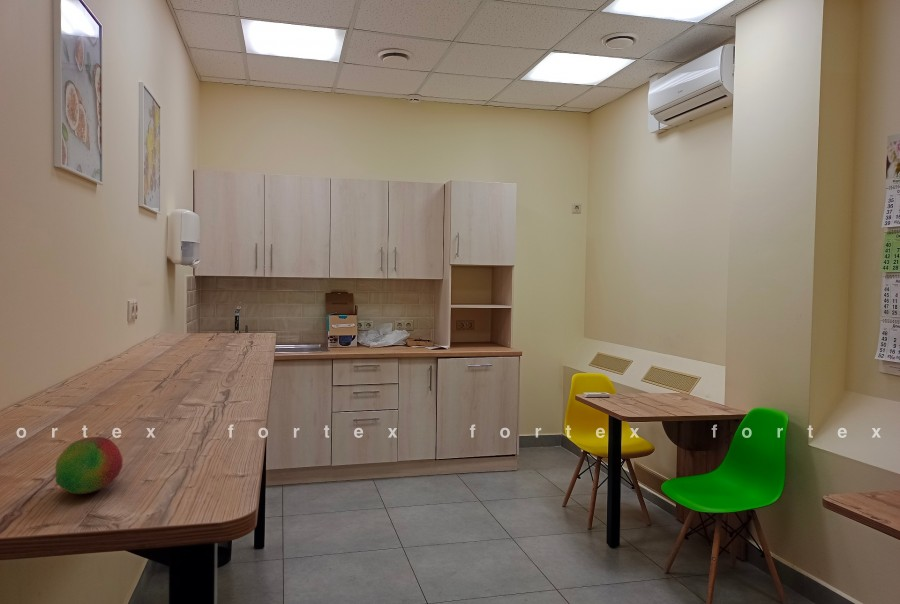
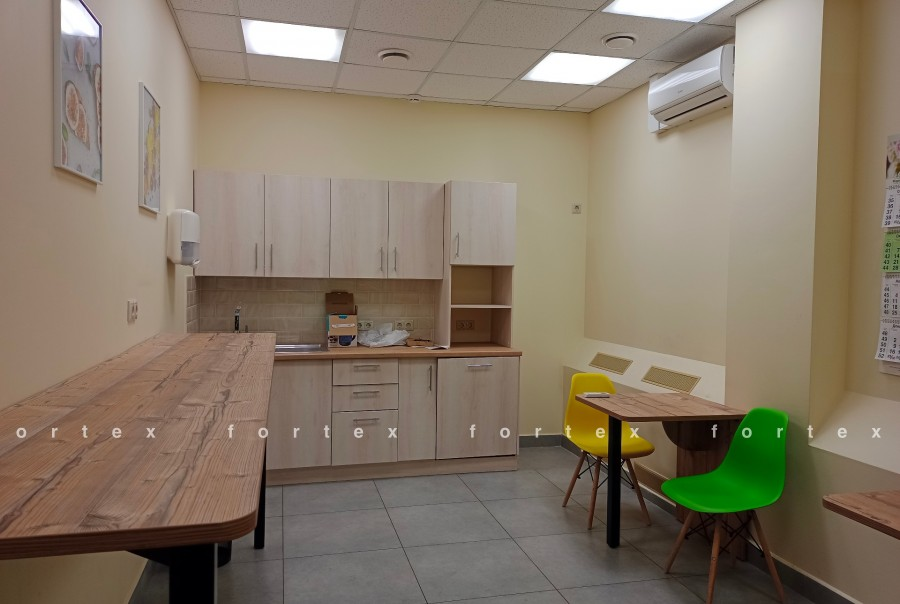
- fruit [55,436,124,495]
